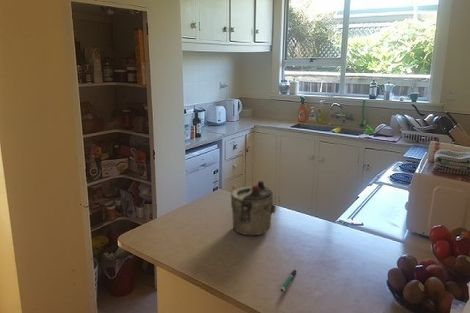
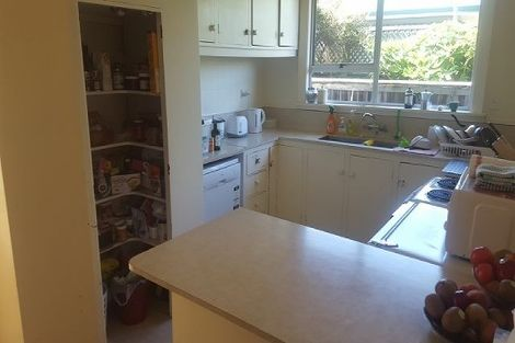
- pen [280,268,298,292]
- teapot [230,180,277,237]
